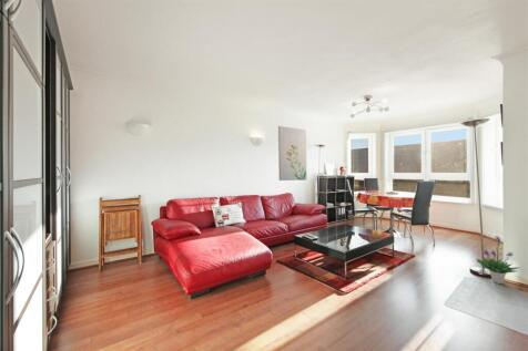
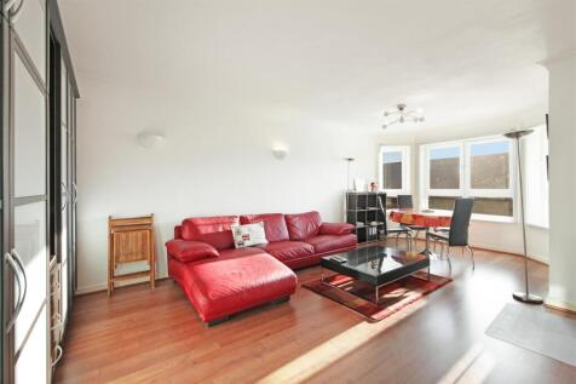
- potted plant [476,235,522,285]
- wall art [277,125,308,182]
